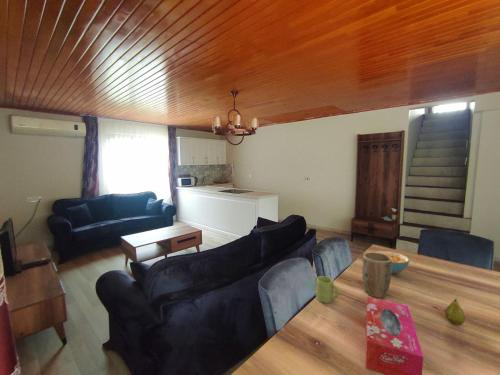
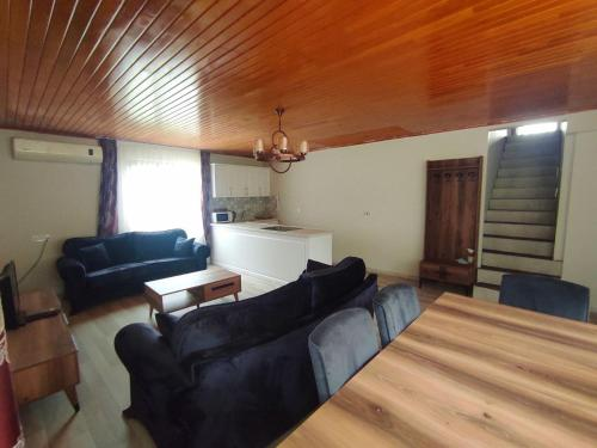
- plant pot [361,251,392,299]
- mug [315,275,340,304]
- cereal bowl [374,250,410,274]
- fruit [444,298,466,326]
- tissue box [365,296,424,375]
